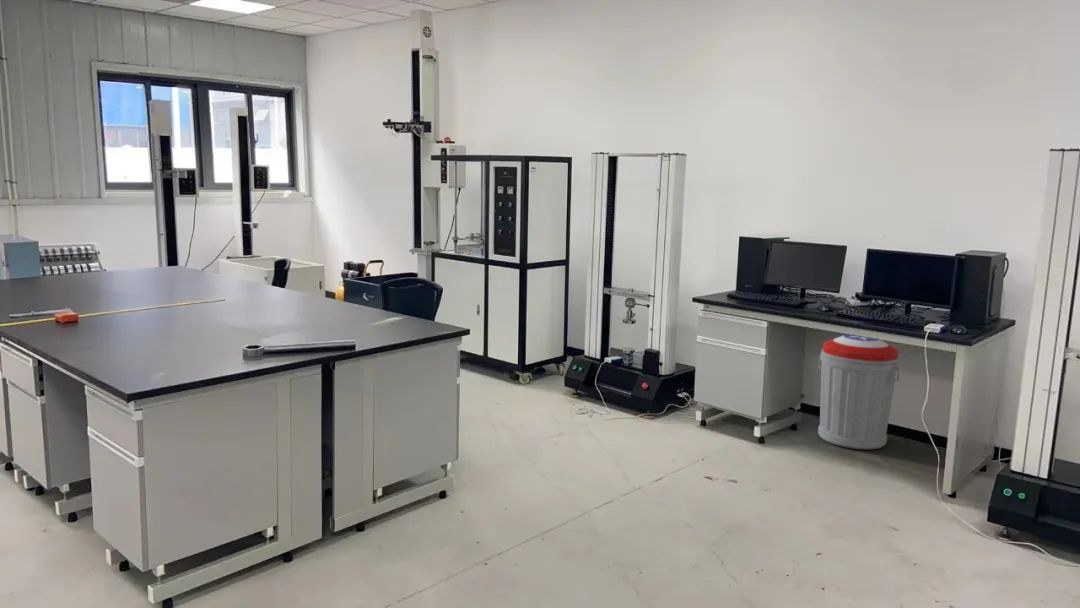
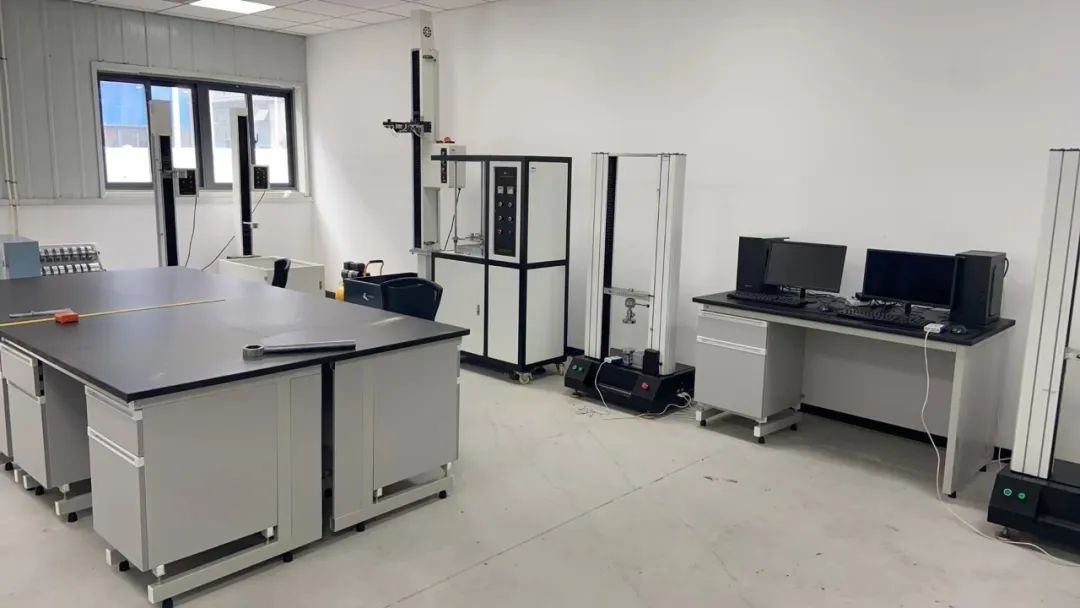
- trash can [817,334,900,450]
